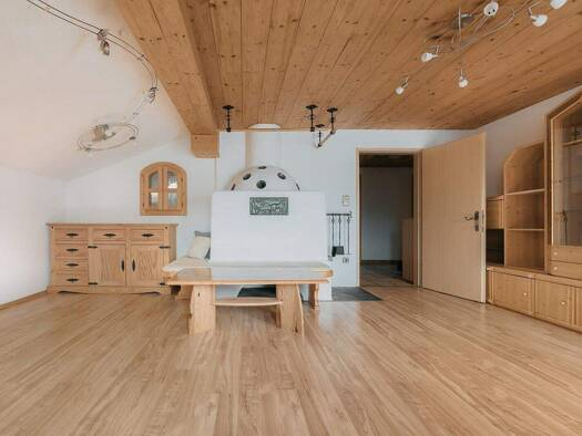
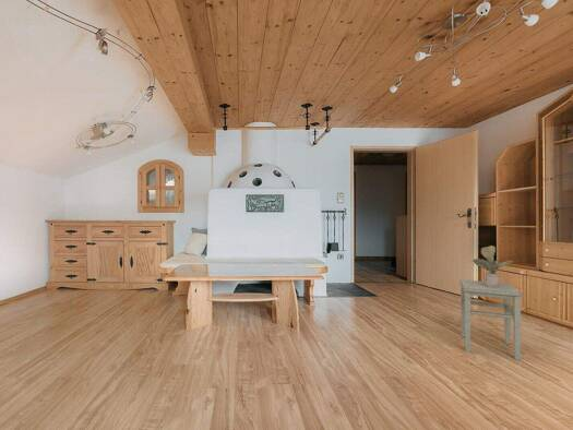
+ stool [458,278,523,361]
+ potted plant [471,244,514,287]
